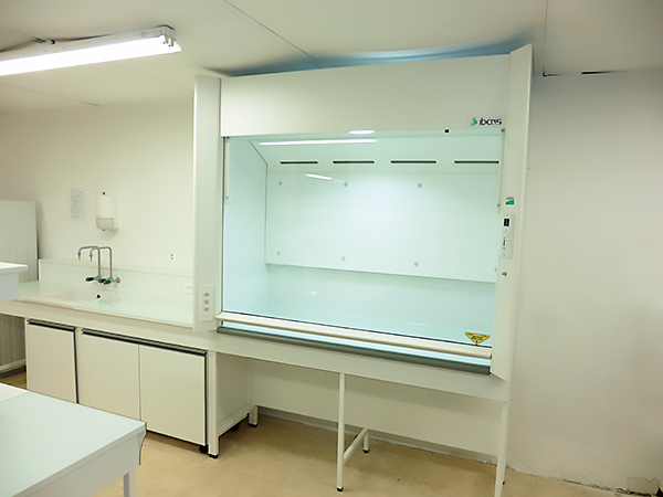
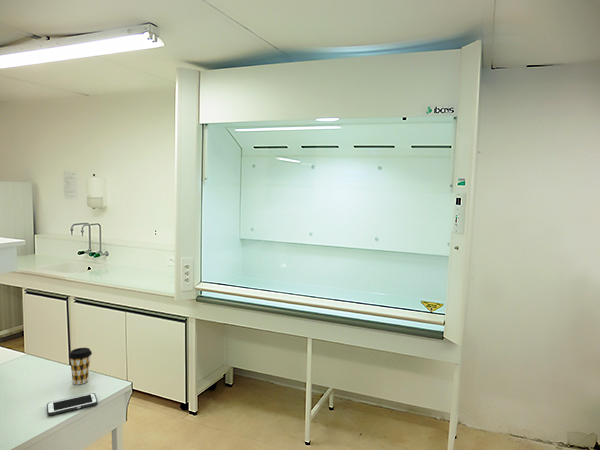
+ coffee cup [68,347,93,385]
+ cell phone [46,392,98,416]
